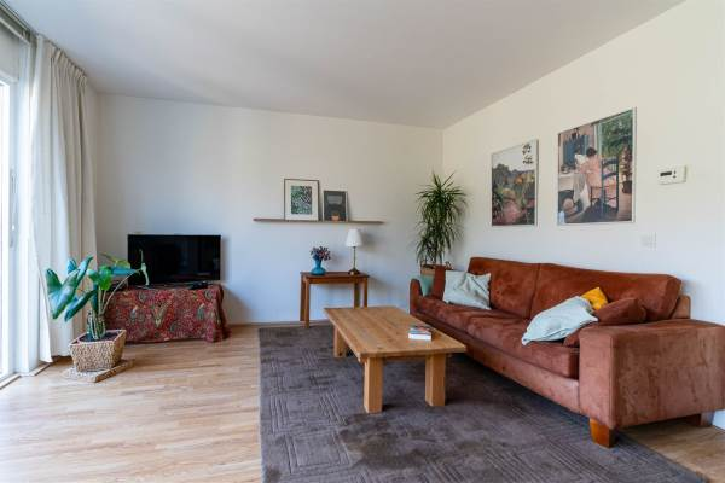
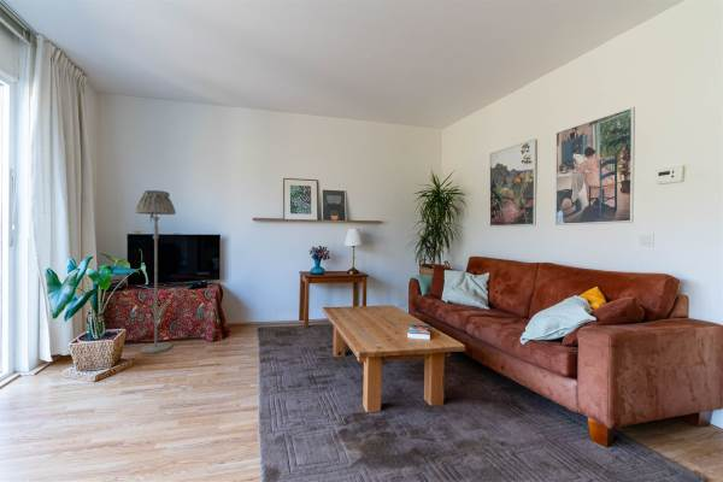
+ floor lamp [134,189,177,354]
